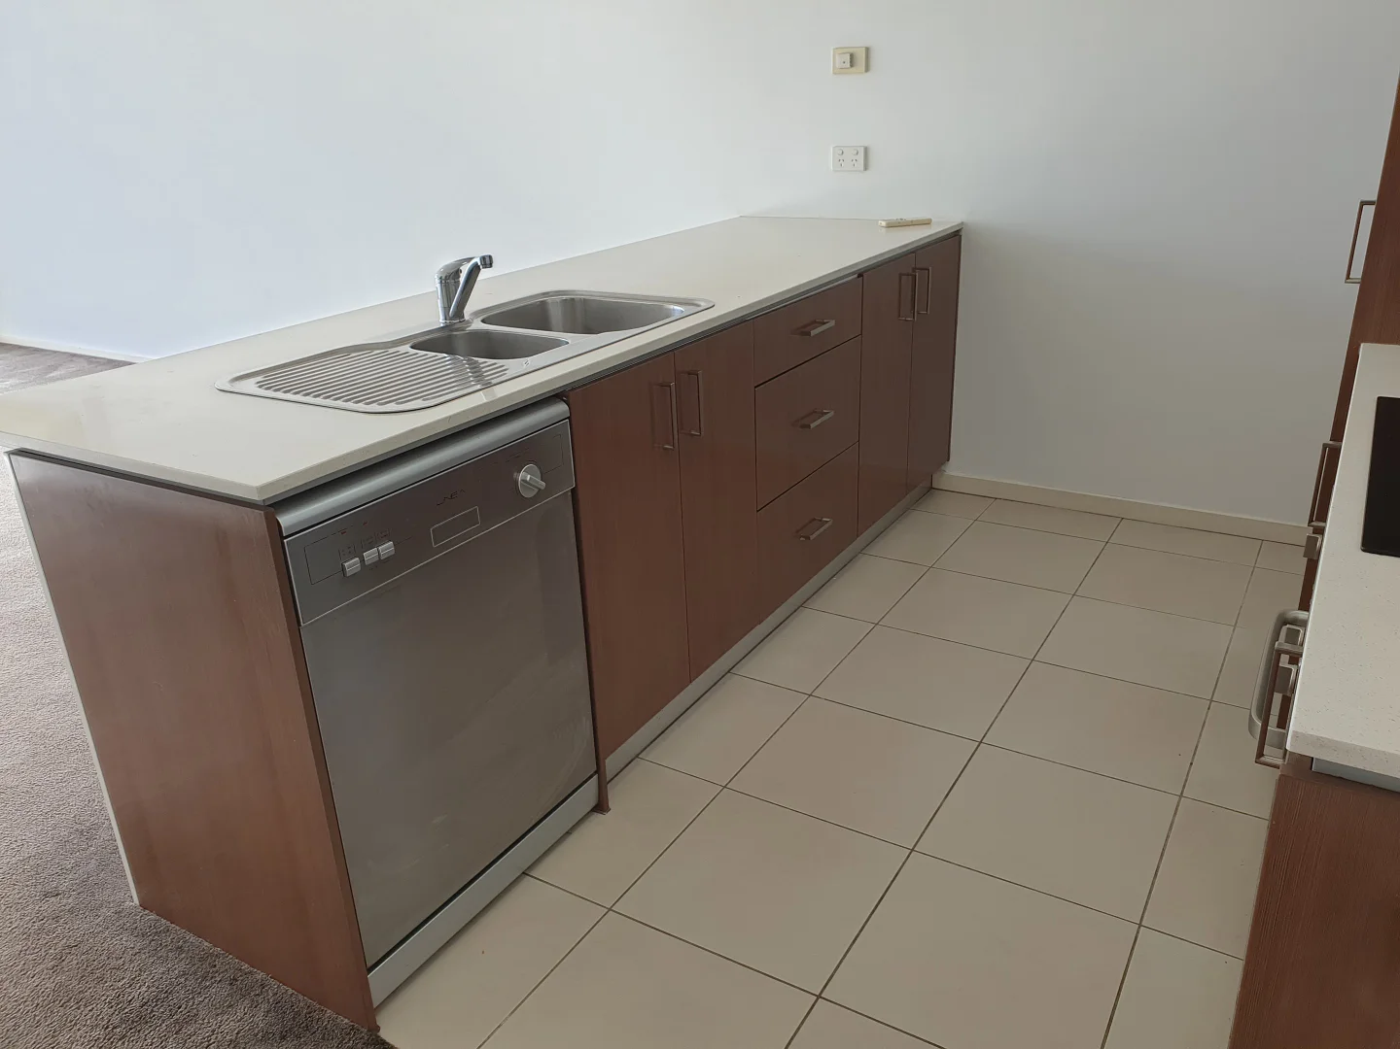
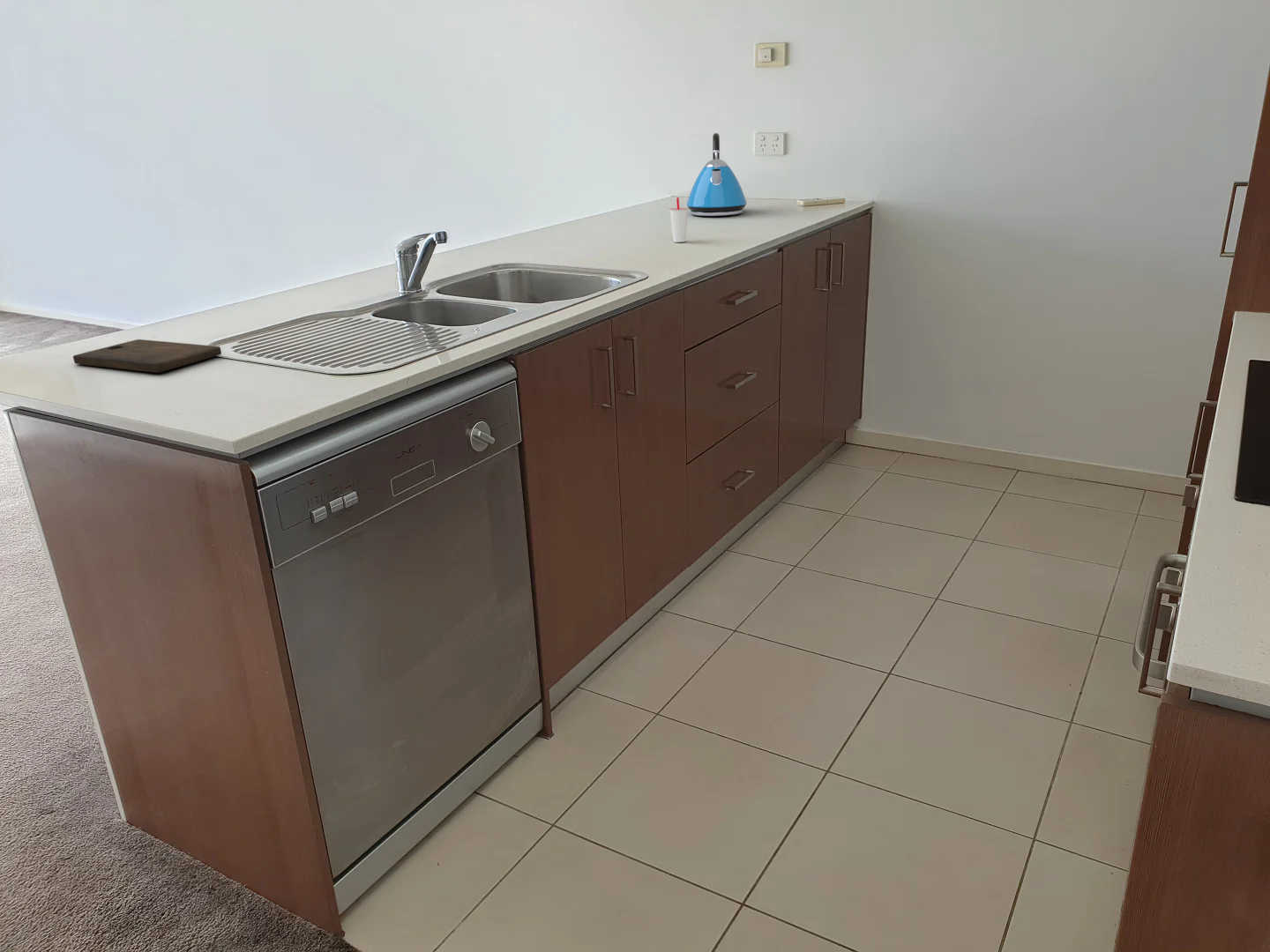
+ kettle [686,132,748,217]
+ cup [669,197,689,243]
+ cutting board [72,338,222,374]
